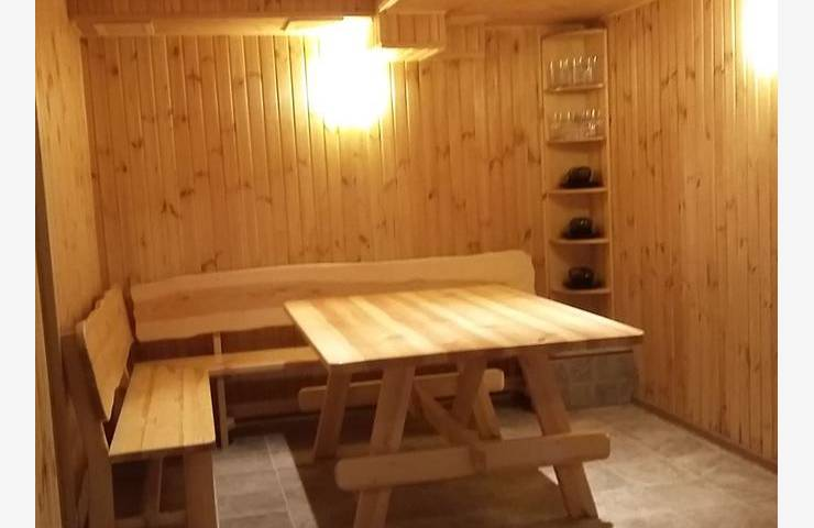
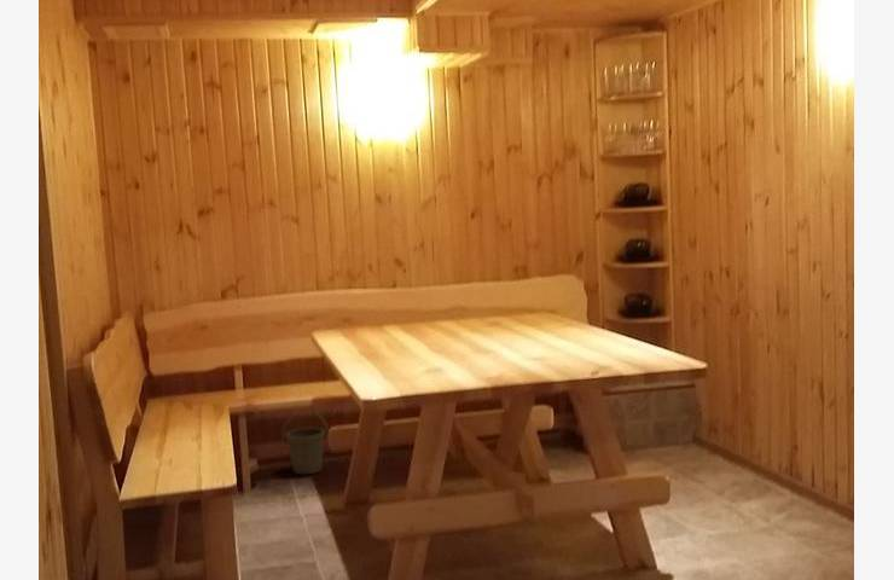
+ bucket [281,413,329,475]
